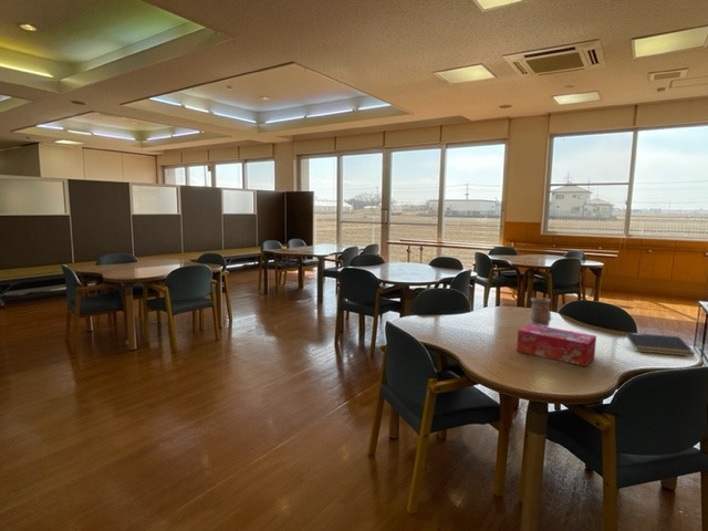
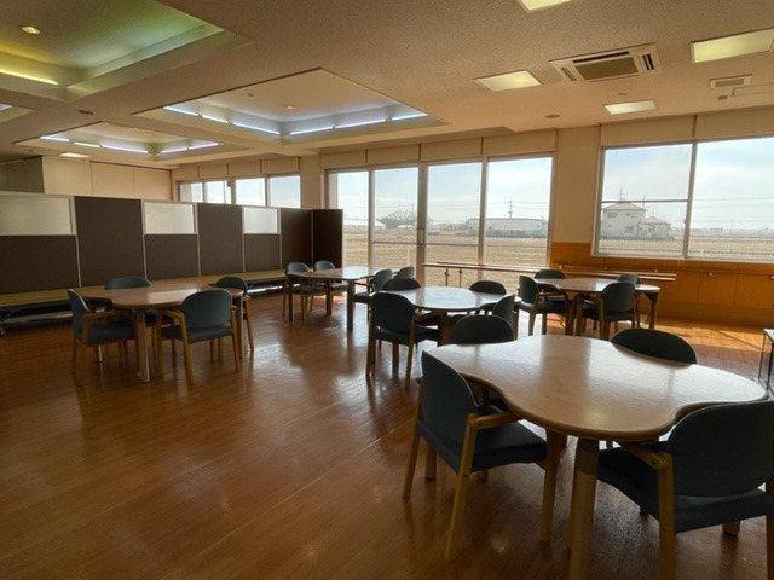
- notepad [622,332,696,357]
- tissue box [516,323,597,367]
- vase [529,296,552,327]
